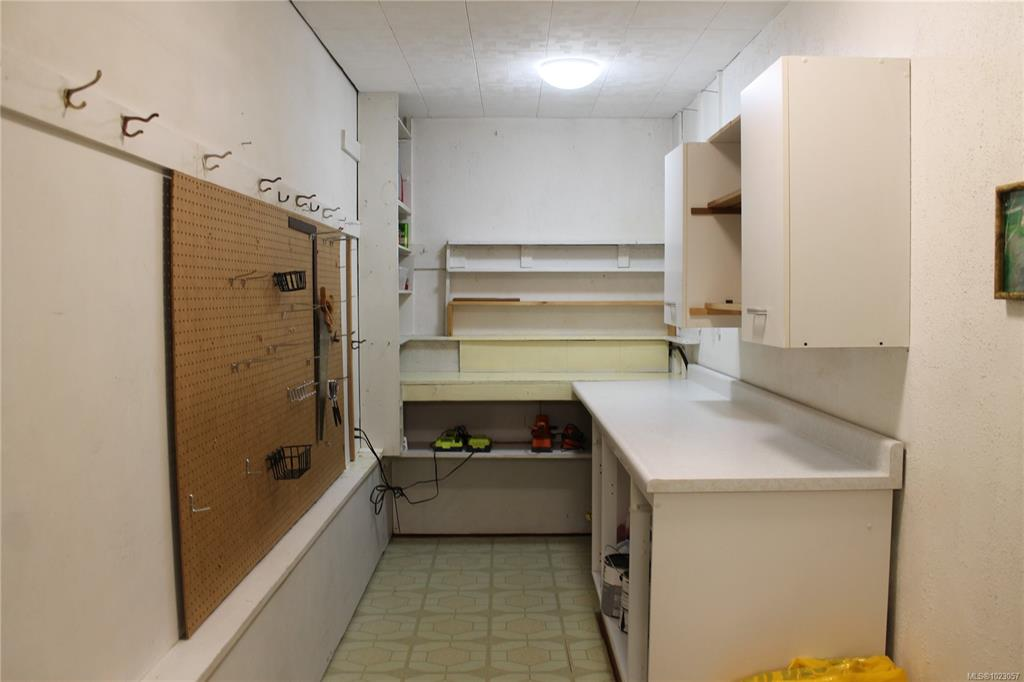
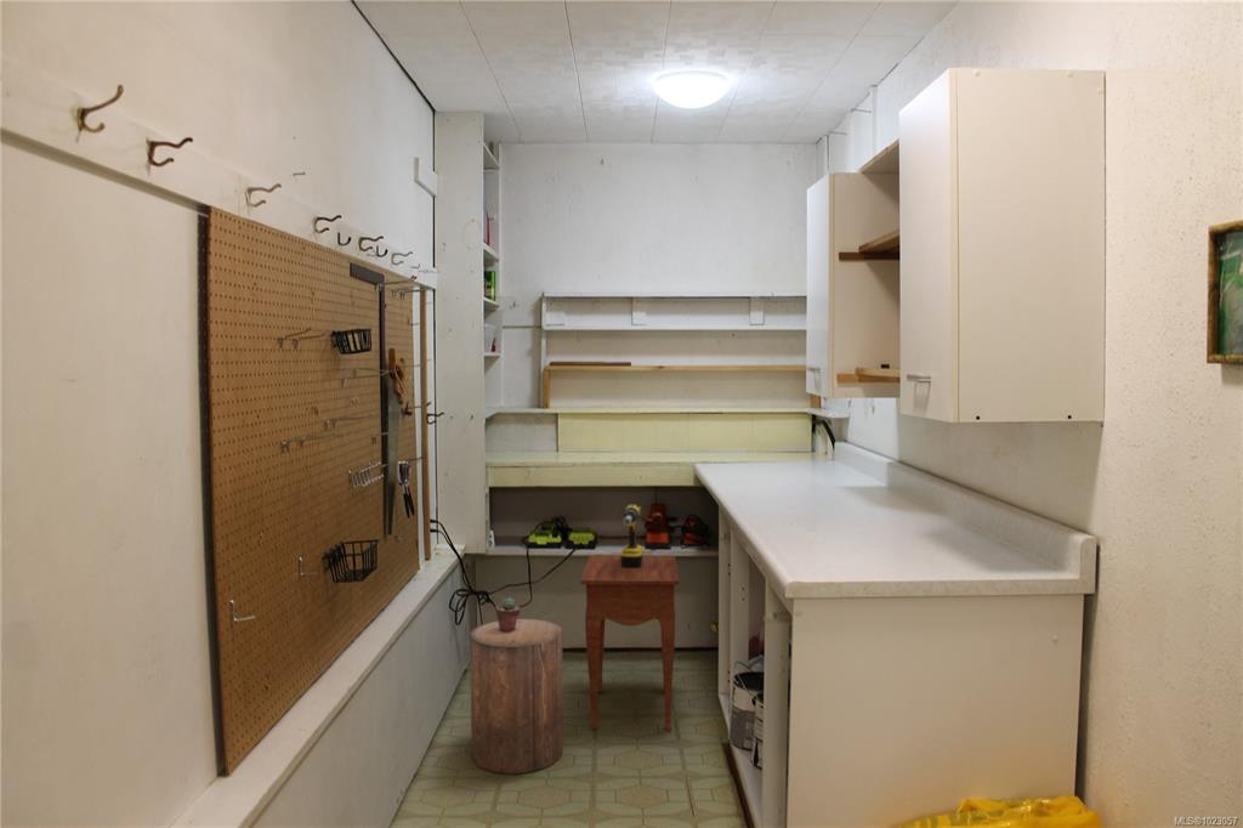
+ side table [579,555,680,732]
+ power drill [619,503,643,568]
+ stool [469,618,564,775]
+ potted succulent [494,596,522,633]
